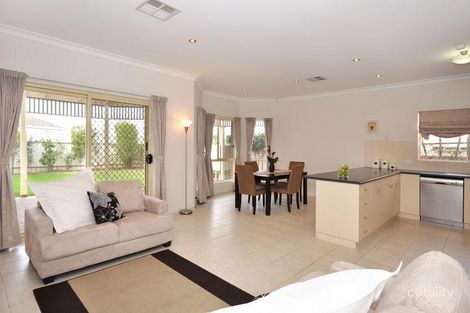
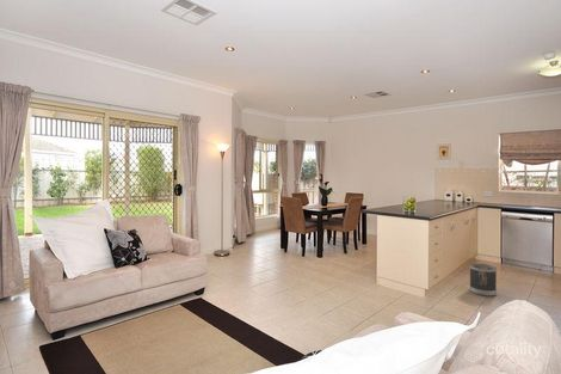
+ wastebasket [469,263,498,298]
